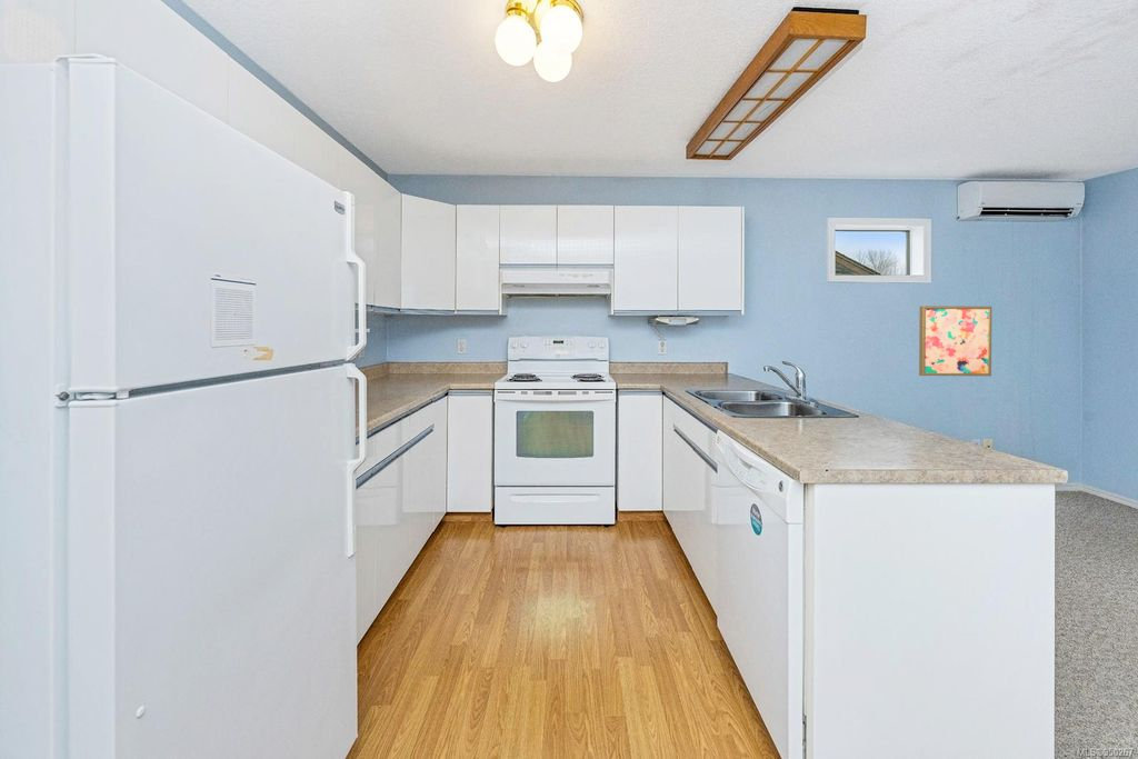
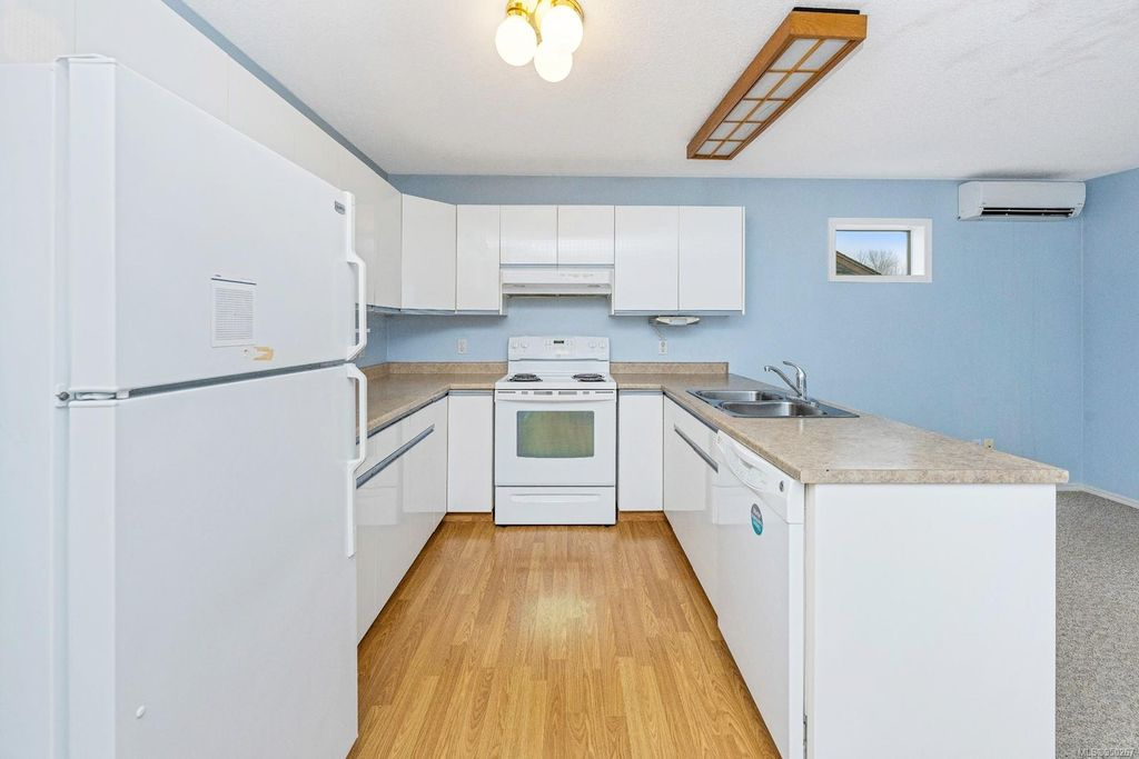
- wall art [918,304,992,377]
